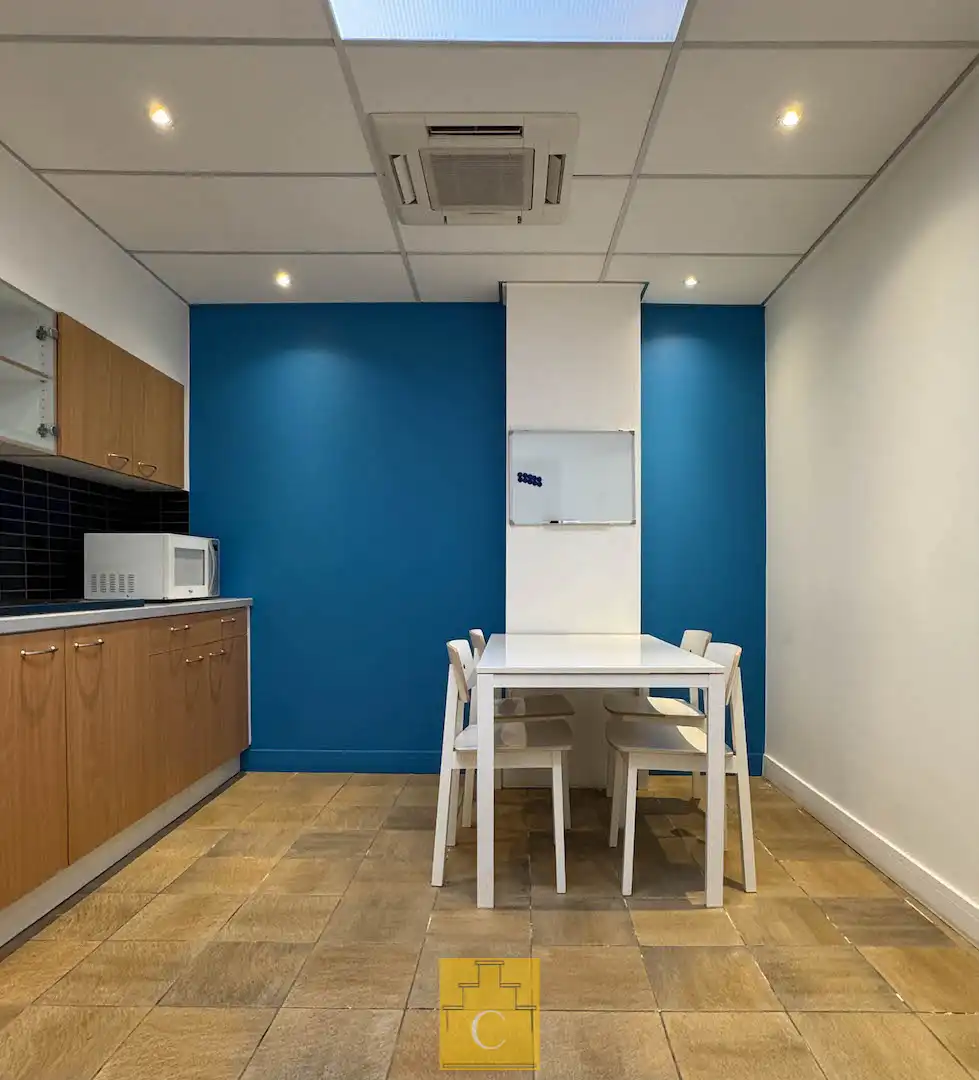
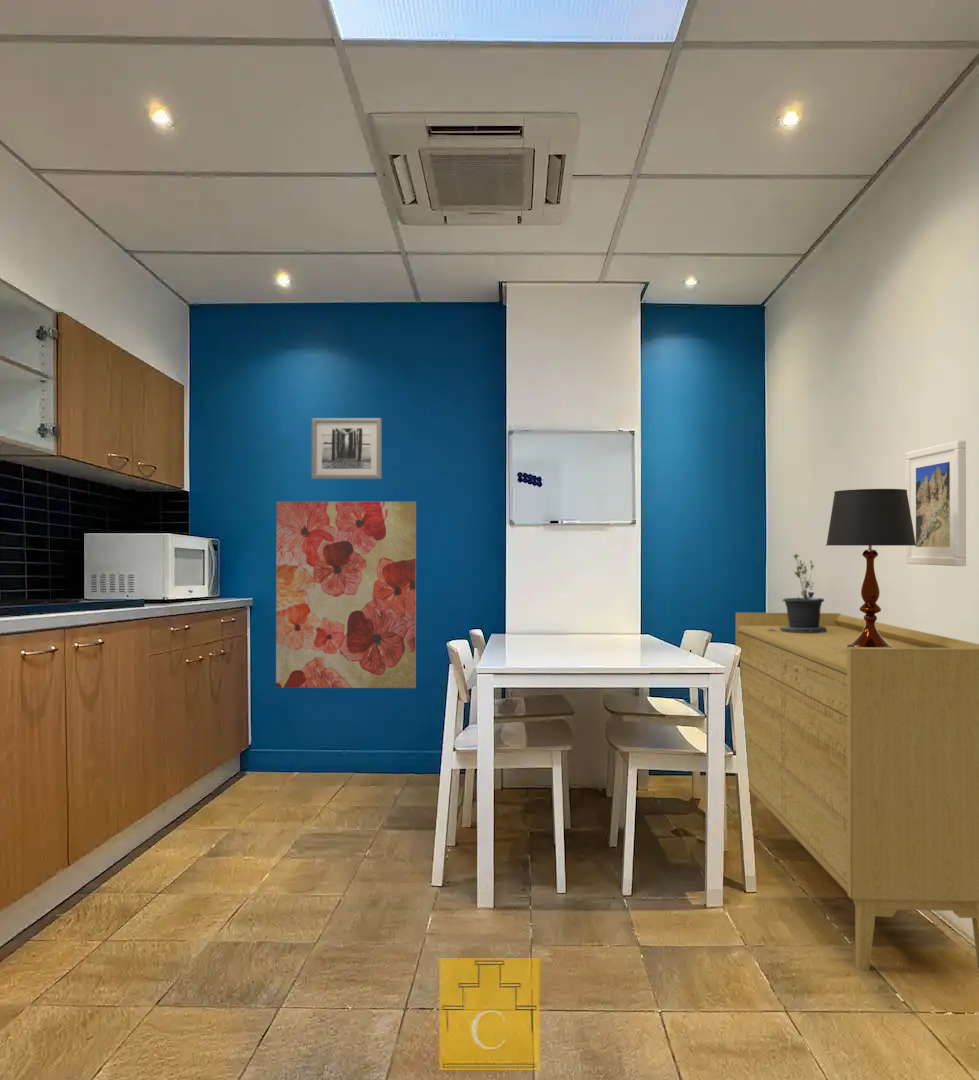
+ potted plant [768,553,827,634]
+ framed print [905,440,967,567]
+ table lamp [825,488,916,650]
+ wall art [275,501,417,689]
+ wall art [311,417,383,480]
+ sideboard [735,612,979,971]
